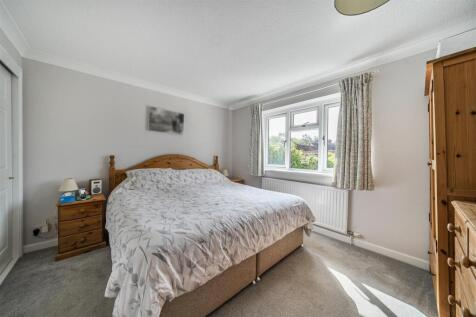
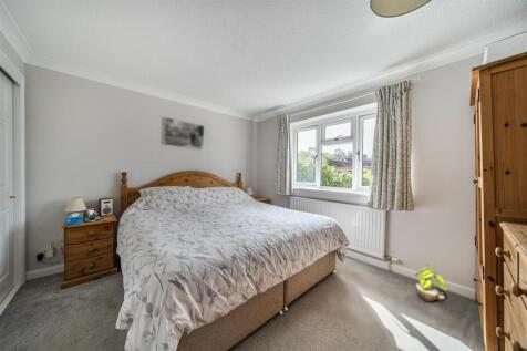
+ potted plant [414,264,447,303]
